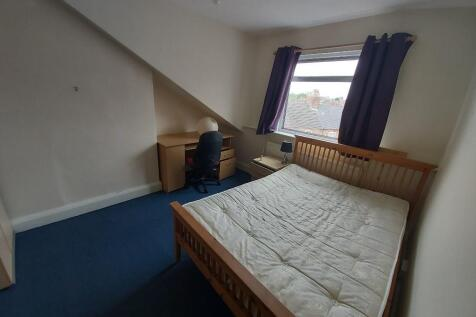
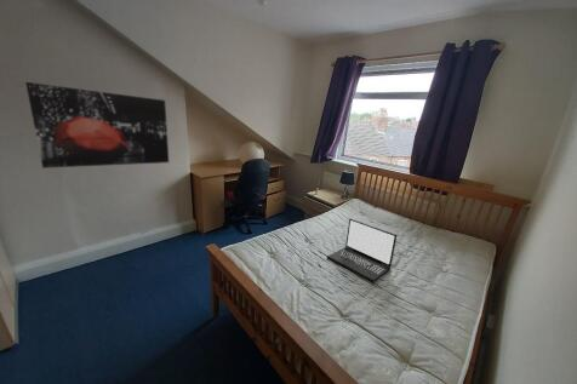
+ laptop [326,217,398,283]
+ wall art [24,81,170,170]
